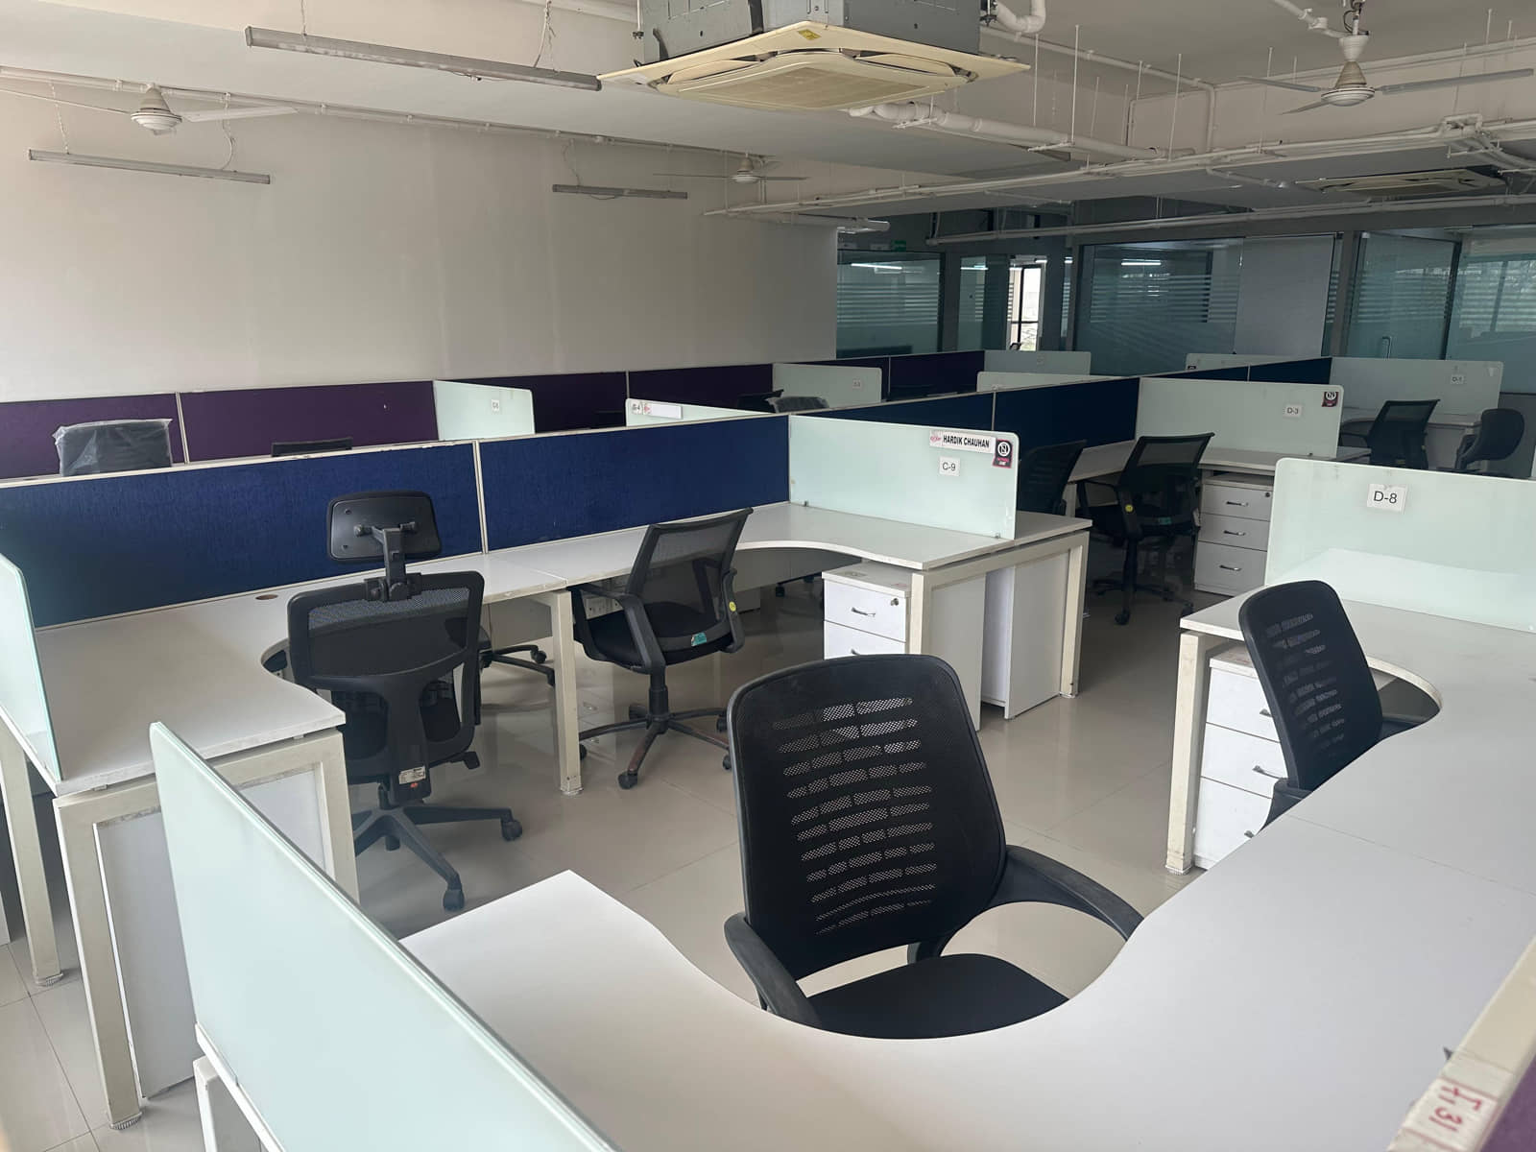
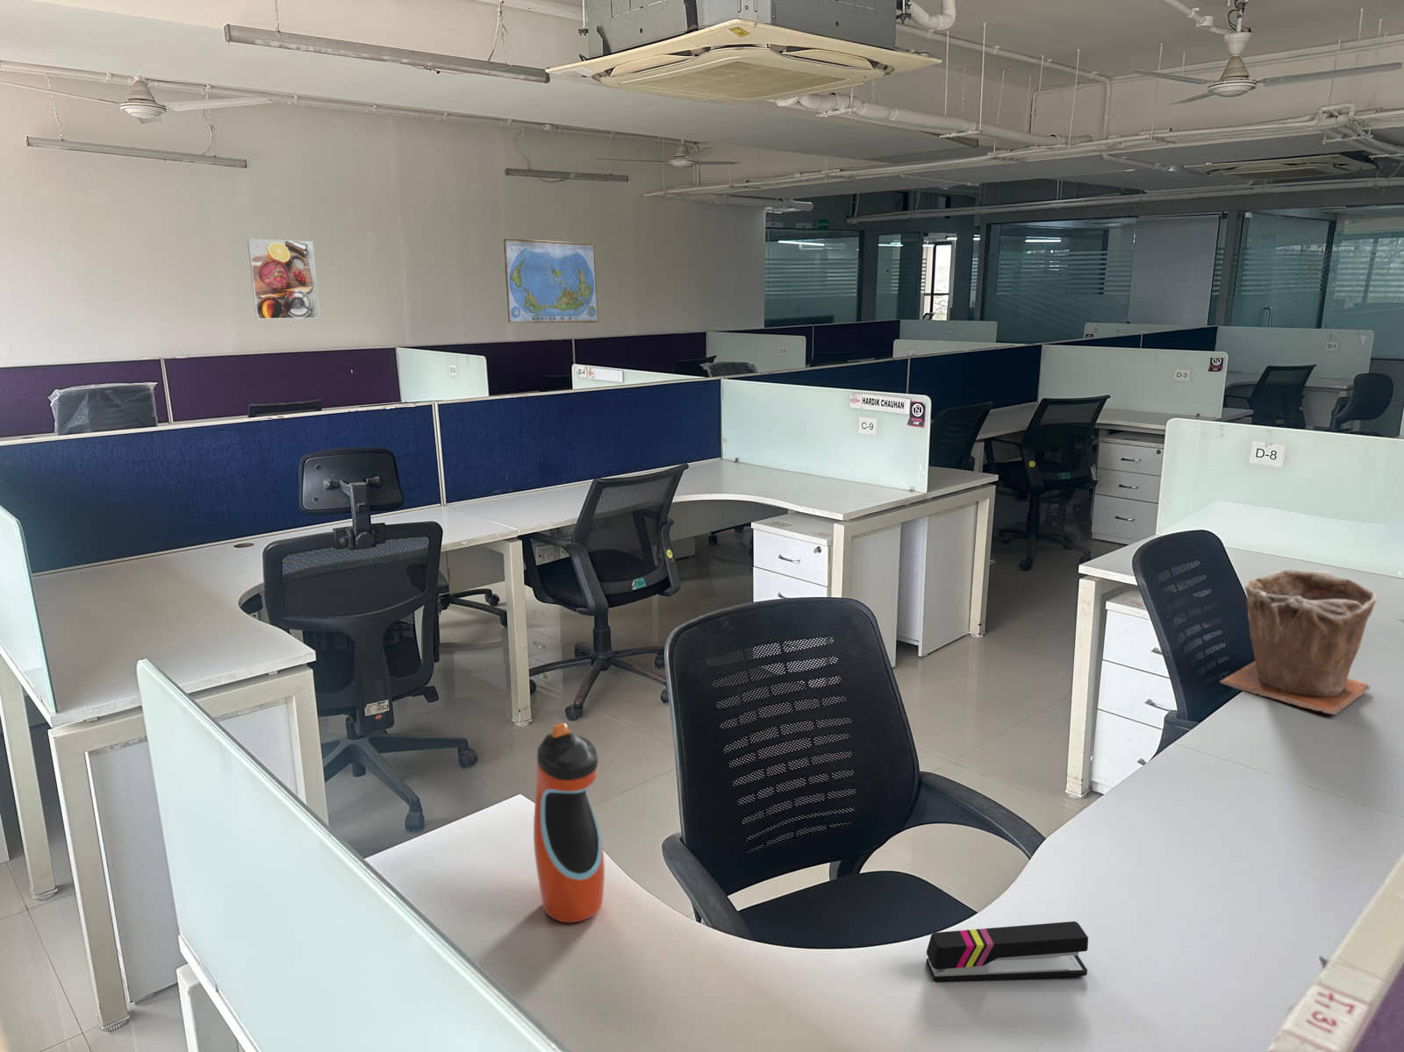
+ plant pot [1219,569,1379,716]
+ world map [503,238,599,324]
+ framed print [247,239,322,320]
+ water bottle [533,723,606,924]
+ stapler [925,921,1089,982]
